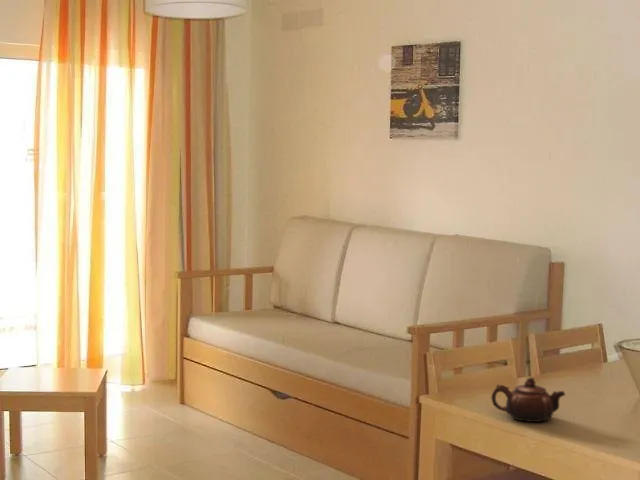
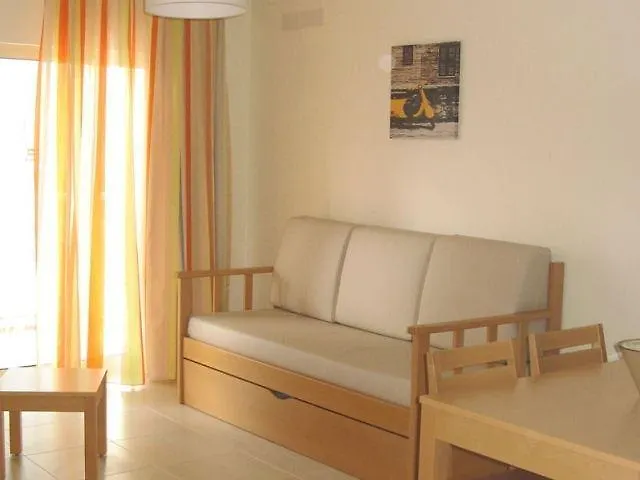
- teapot [490,376,566,423]
